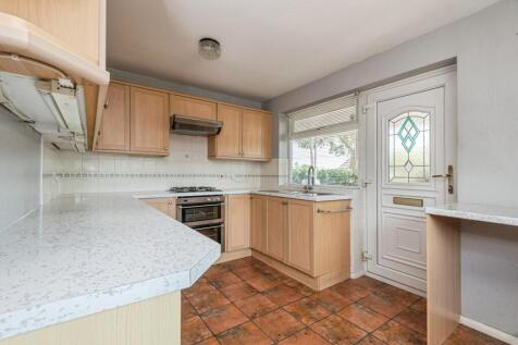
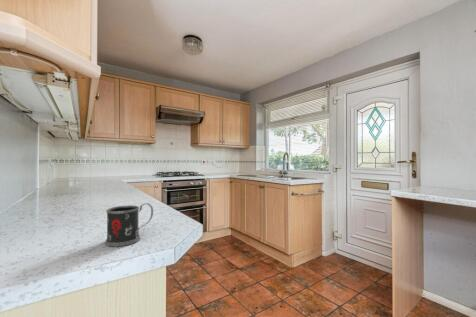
+ mug [104,202,154,247]
